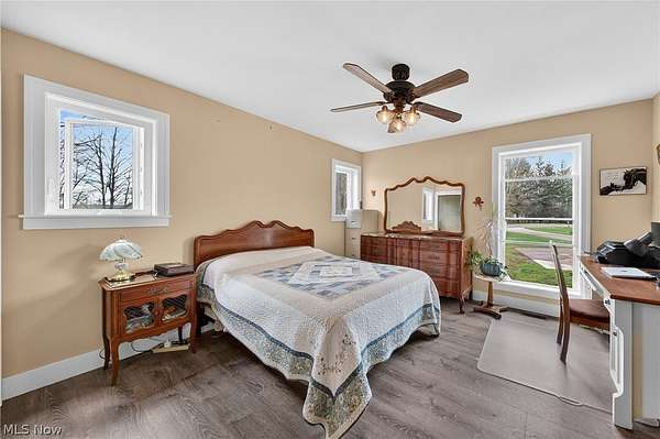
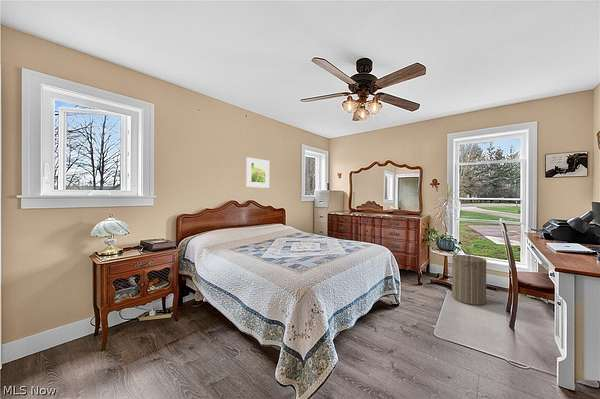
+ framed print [246,156,270,189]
+ laundry hamper [451,251,487,306]
